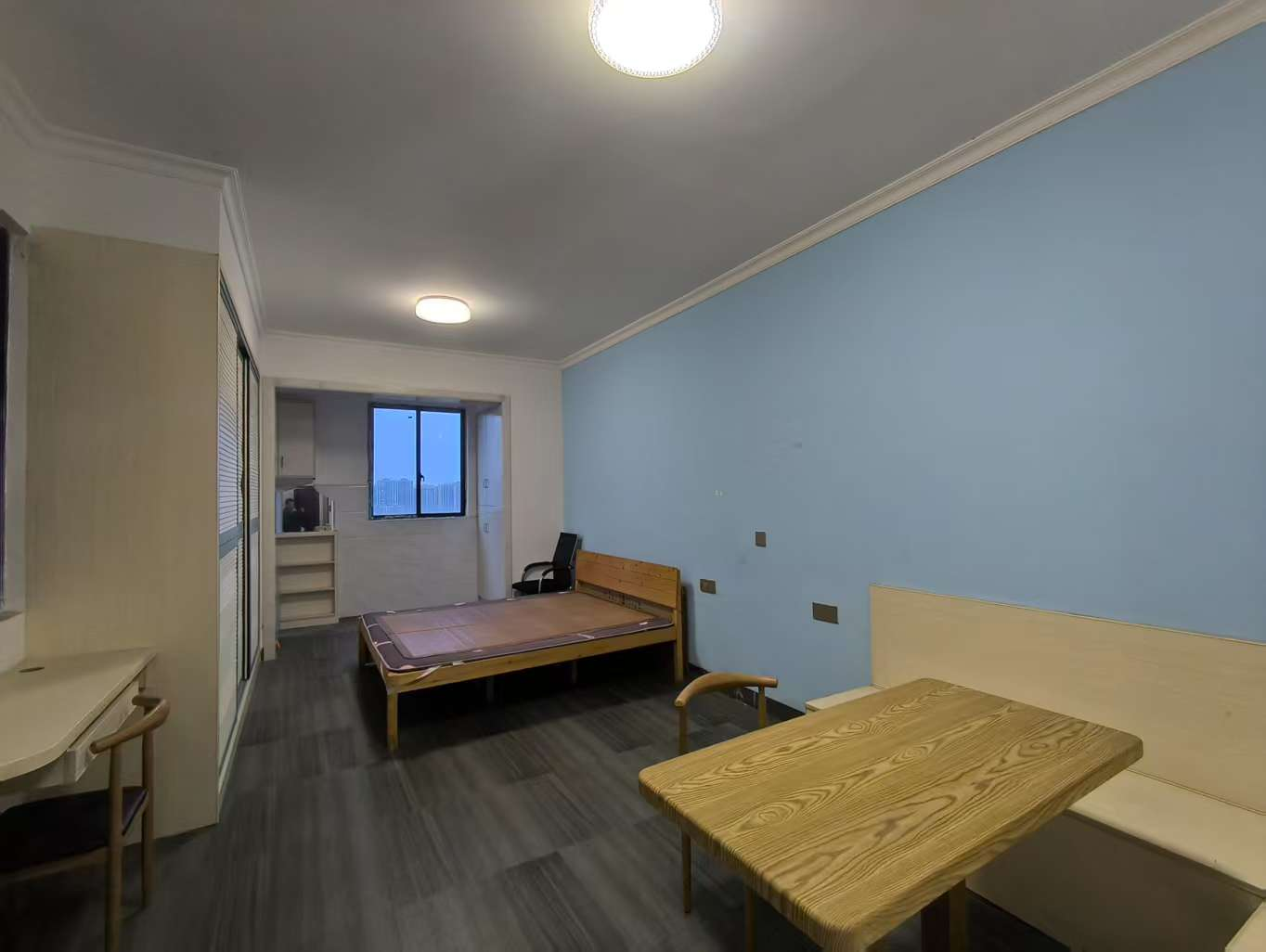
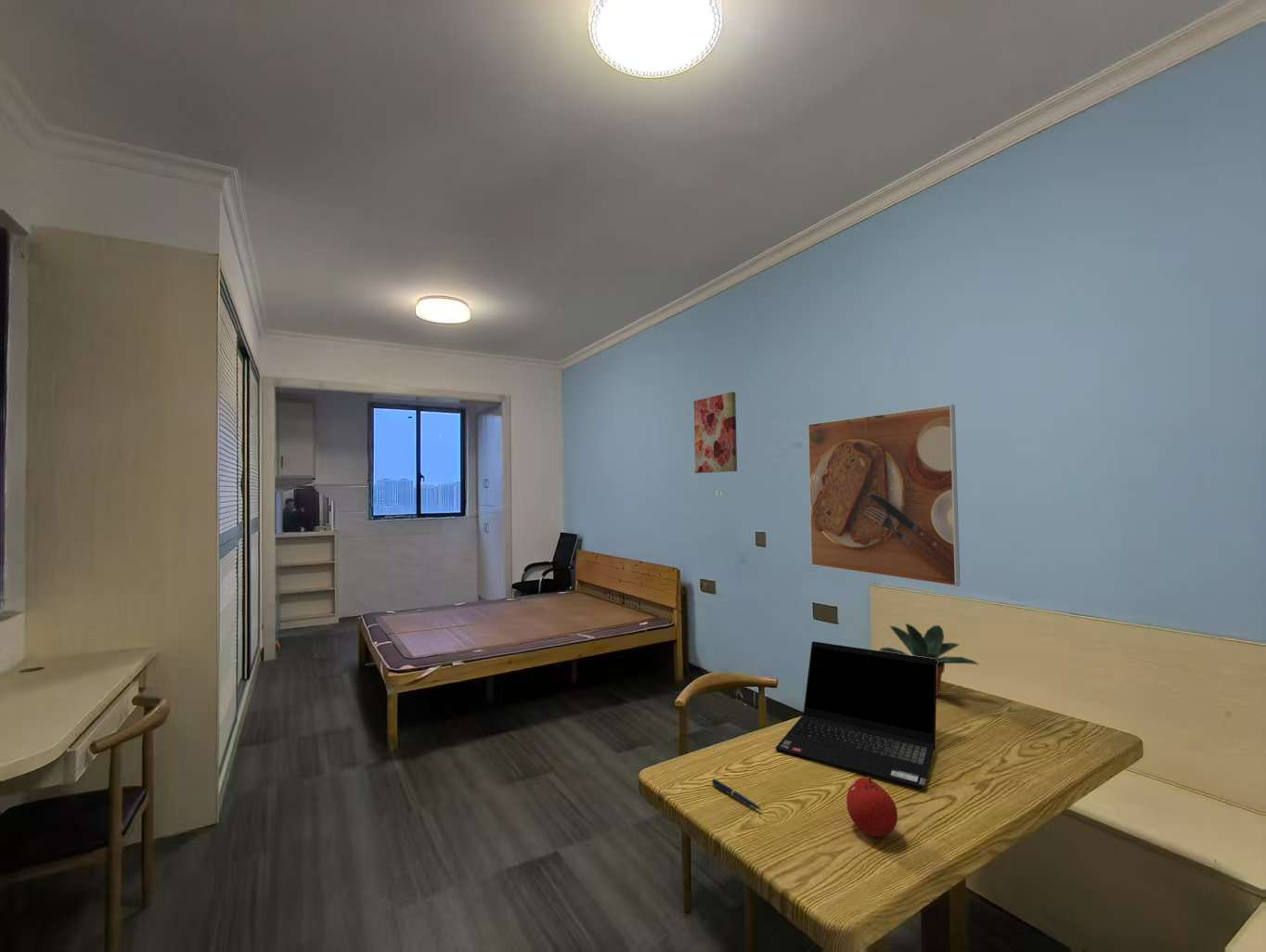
+ pen [711,777,763,811]
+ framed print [807,404,961,587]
+ wall art [693,392,738,474]
+ laptop computer [775,641,937,790]
+ fruit [846,775,898,838]
+ potted plant [878,623,981,698]
